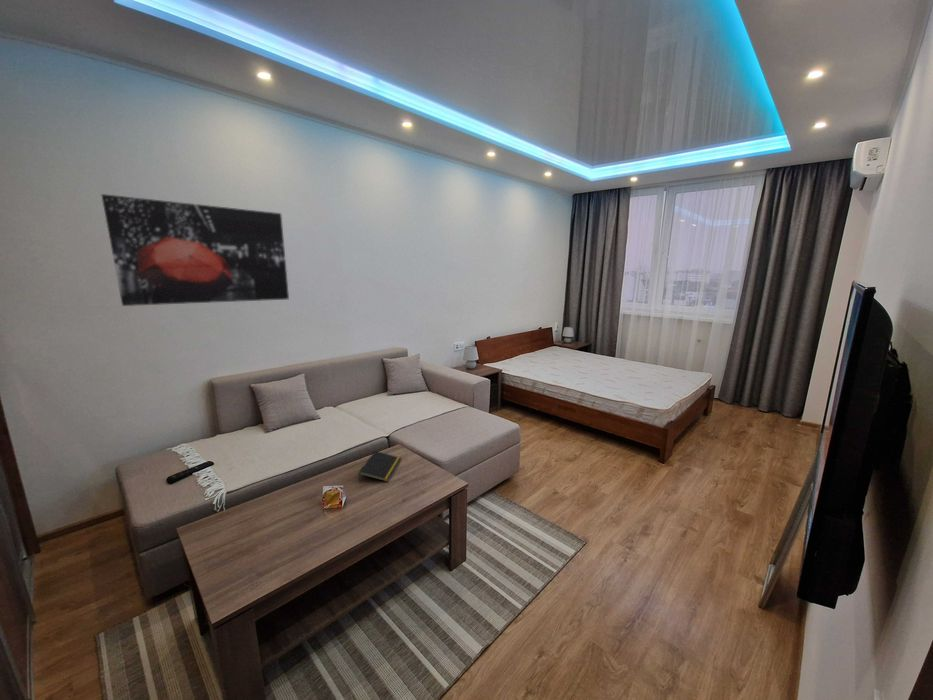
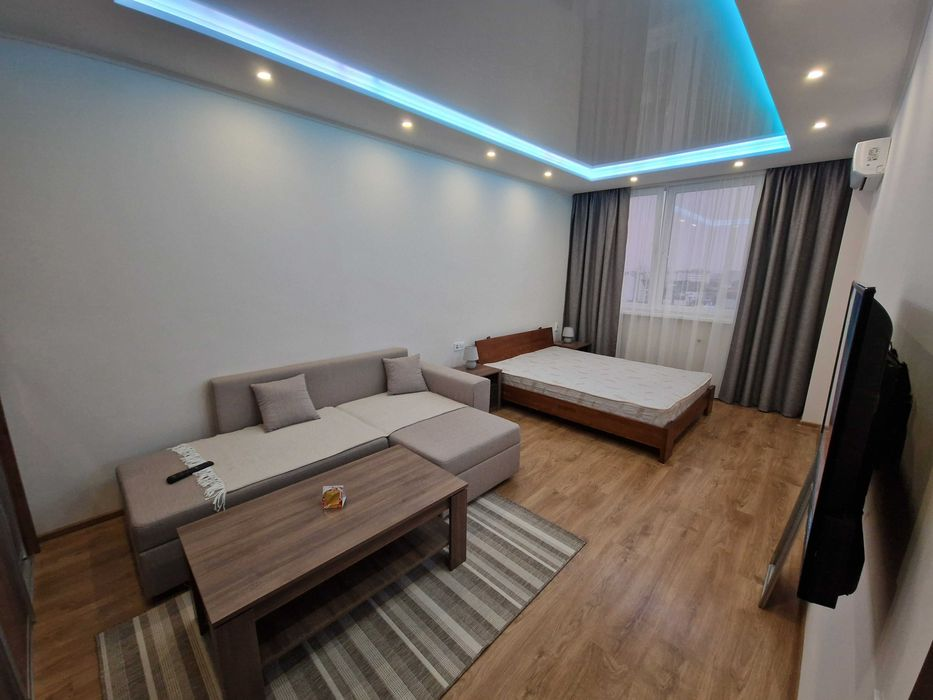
- notepad [358,450,403,483]
- wall art [100,193,290,307]
